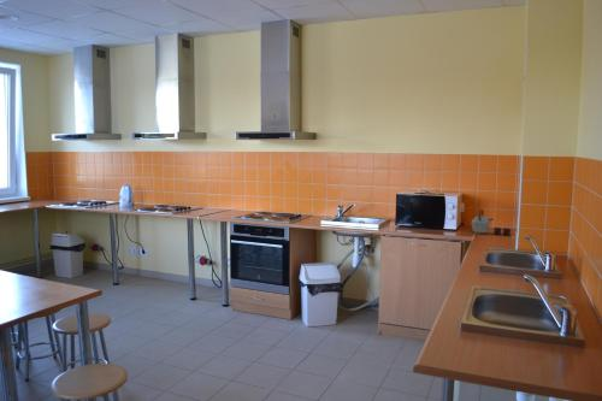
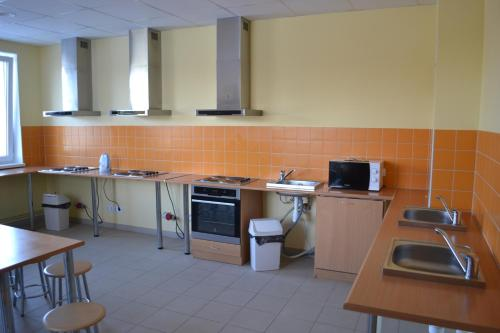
- kettle [470,208,512,236]
